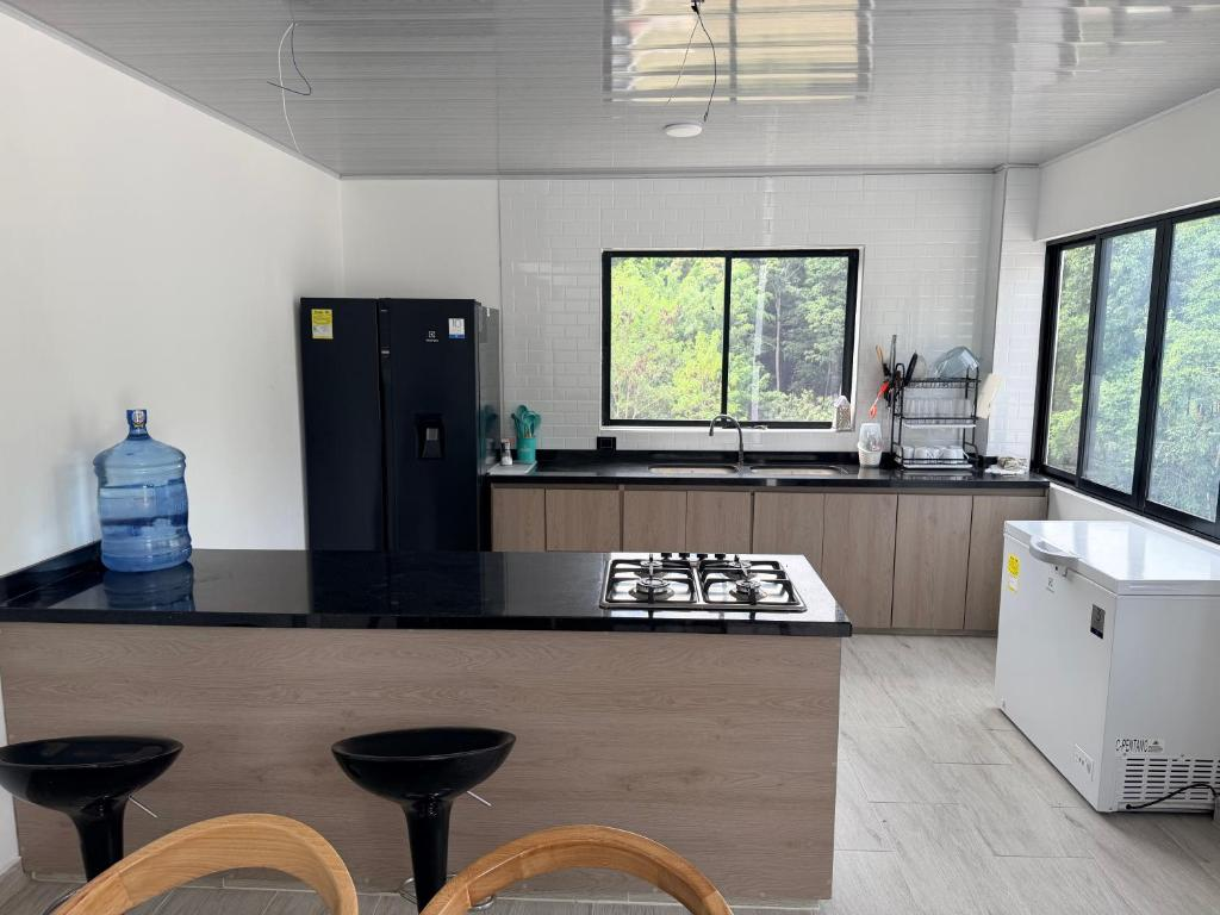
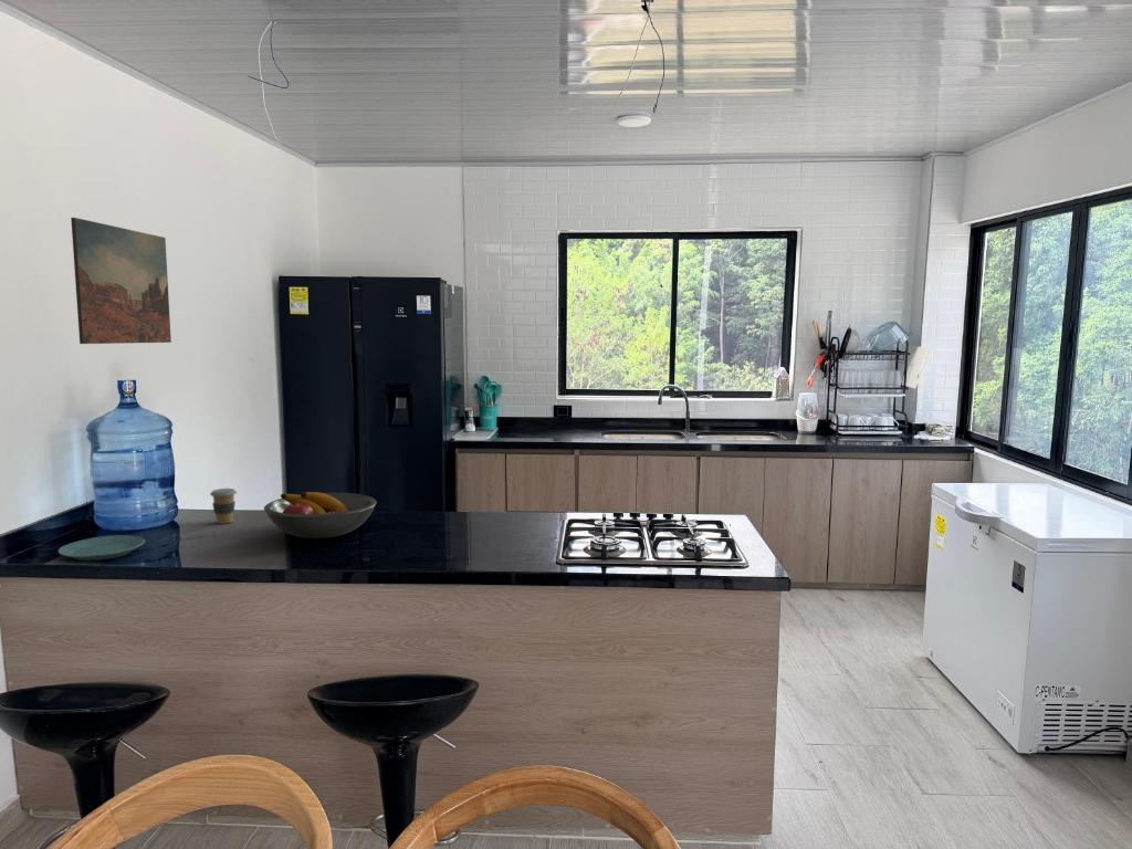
+ coffee cup [209,488,238,525]
+ plate [57,534,146,562]
+ wall art [70,217,172,345]
+ fruit bowl [263,491,378,539]
